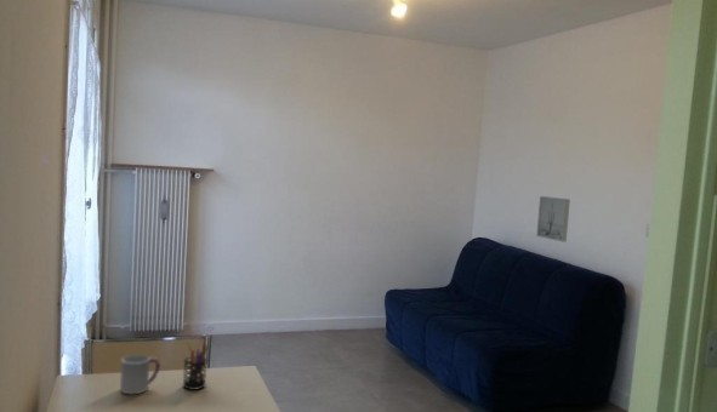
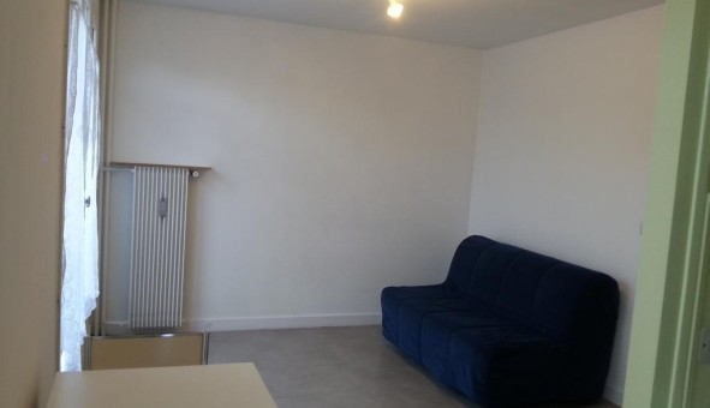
- wall art [535,195,571,244]
- pen holder [182,341,211,391]
- cup [119,354,161,395]
